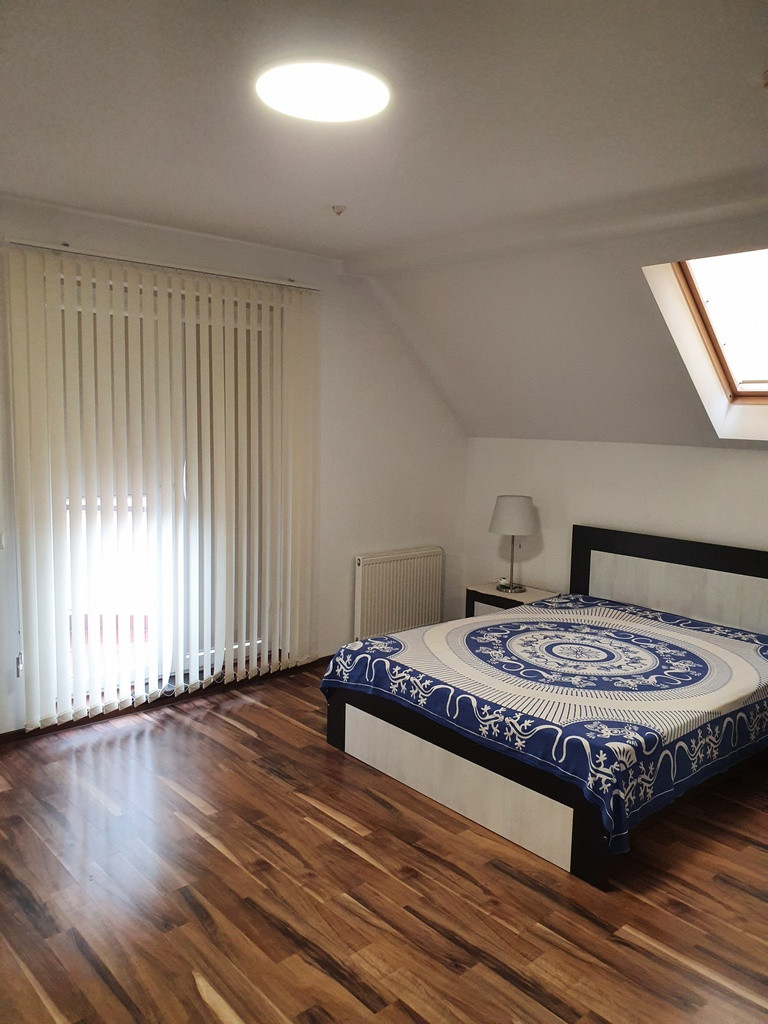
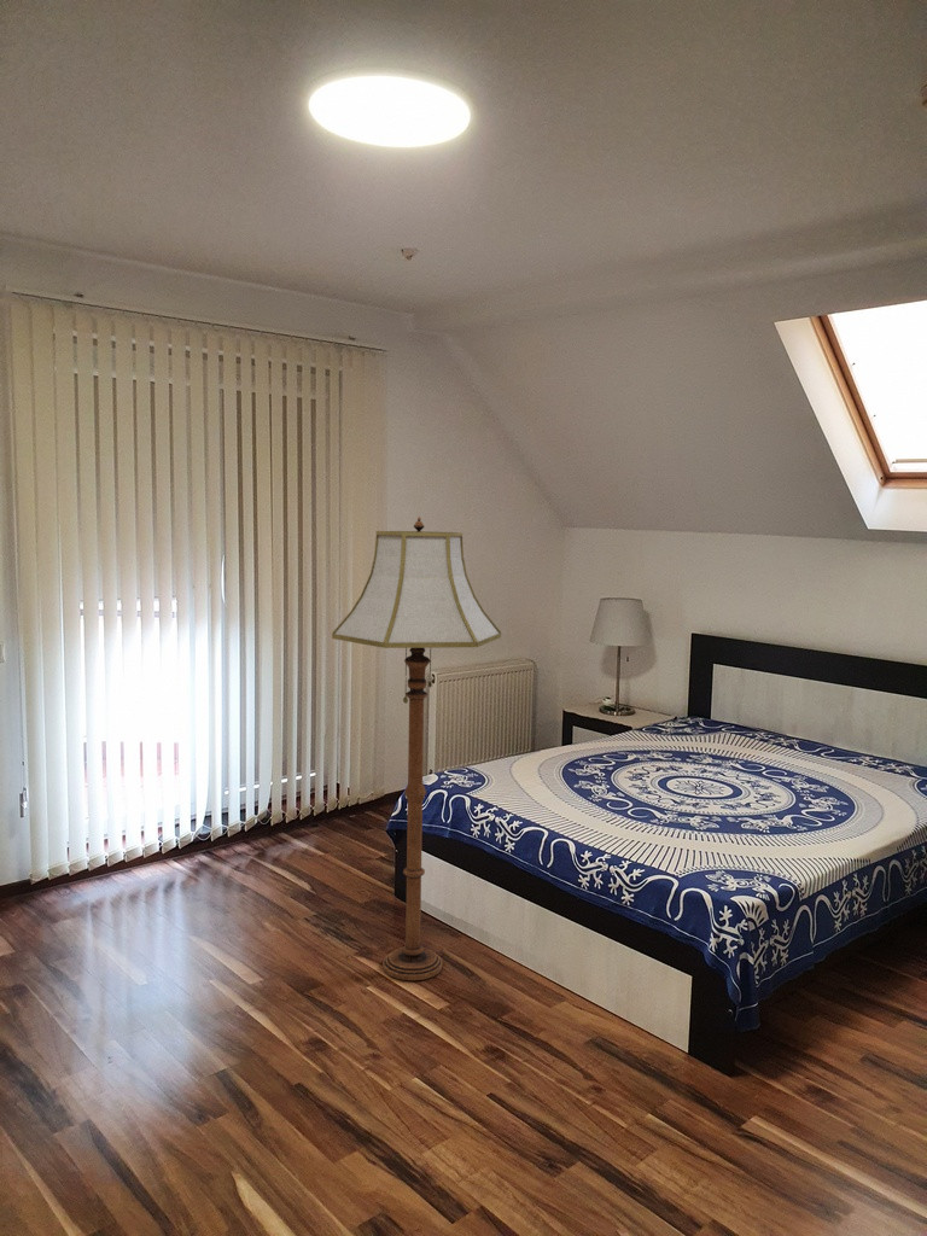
+ floor lamp [331,515,502,981]
